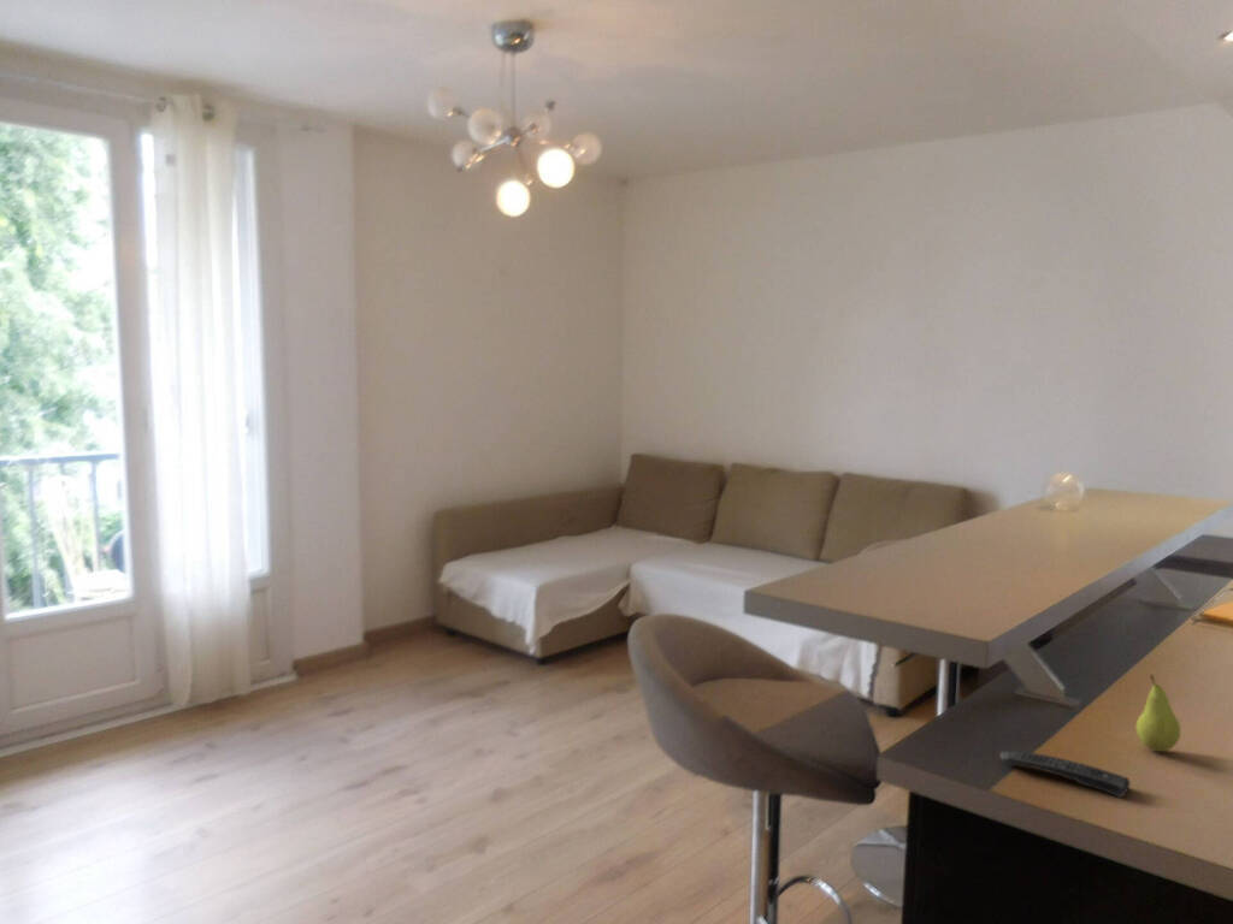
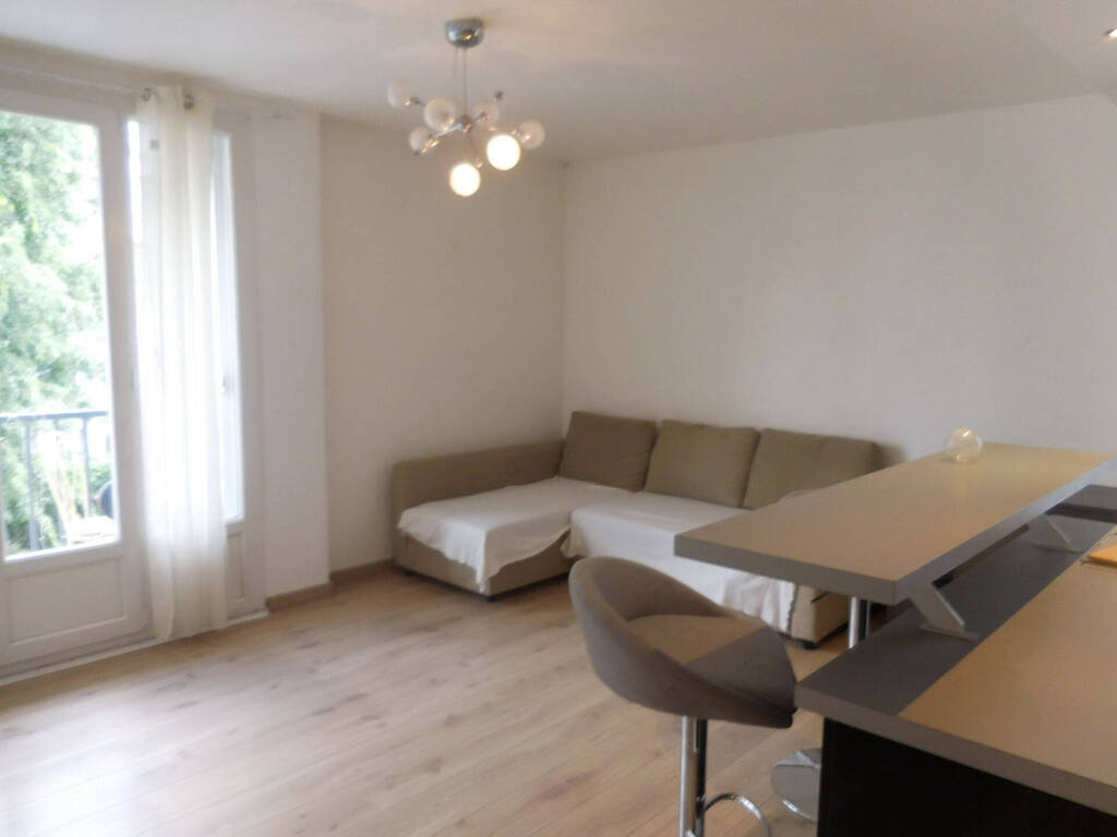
- remote control [999,750,1131,799]
- fruit [1135,674,1181,753]
